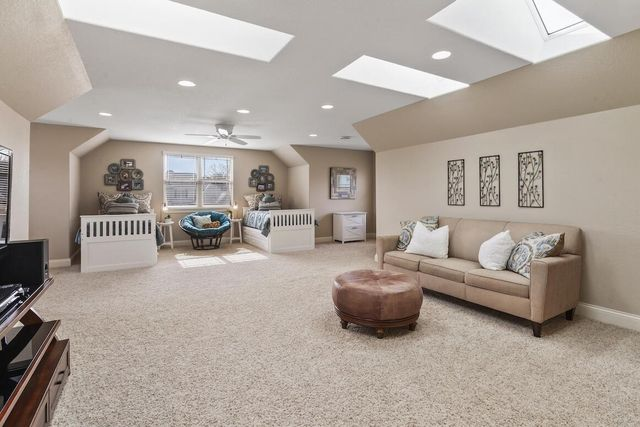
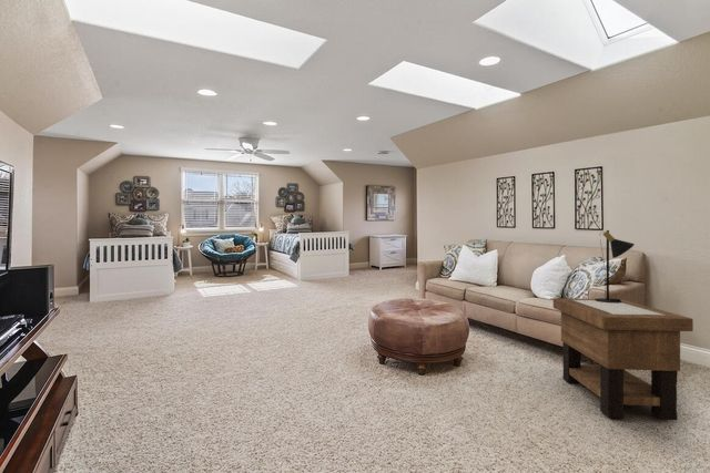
+ table lamp [594,229,636,304]
+ side table [552,297,694,421]
